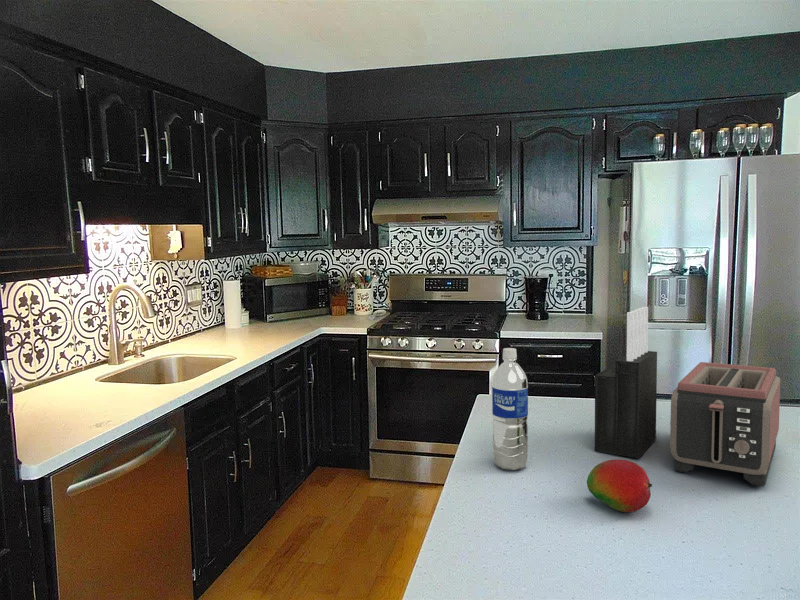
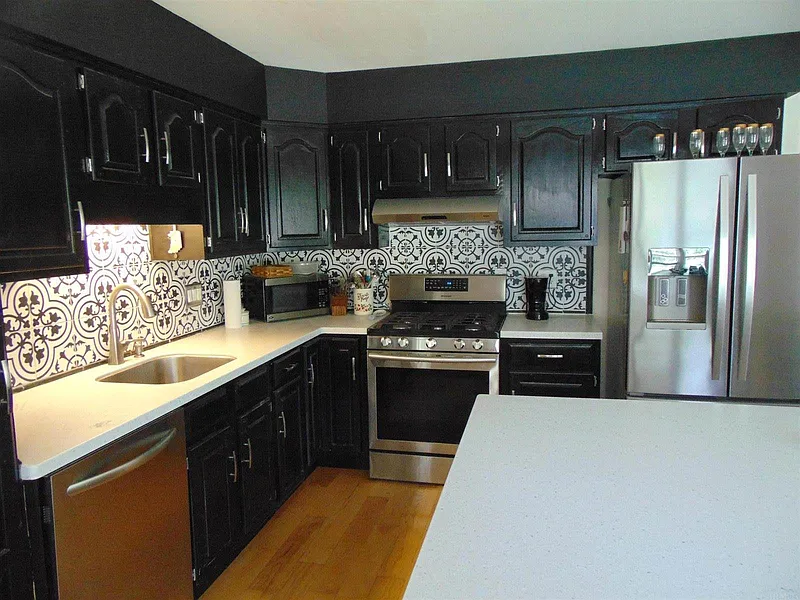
- toaster [669,361,781,487]
- knife block [594,306,658,460]
- fruit [586,458,653,513]
- water bottle [491,347,529,471]
